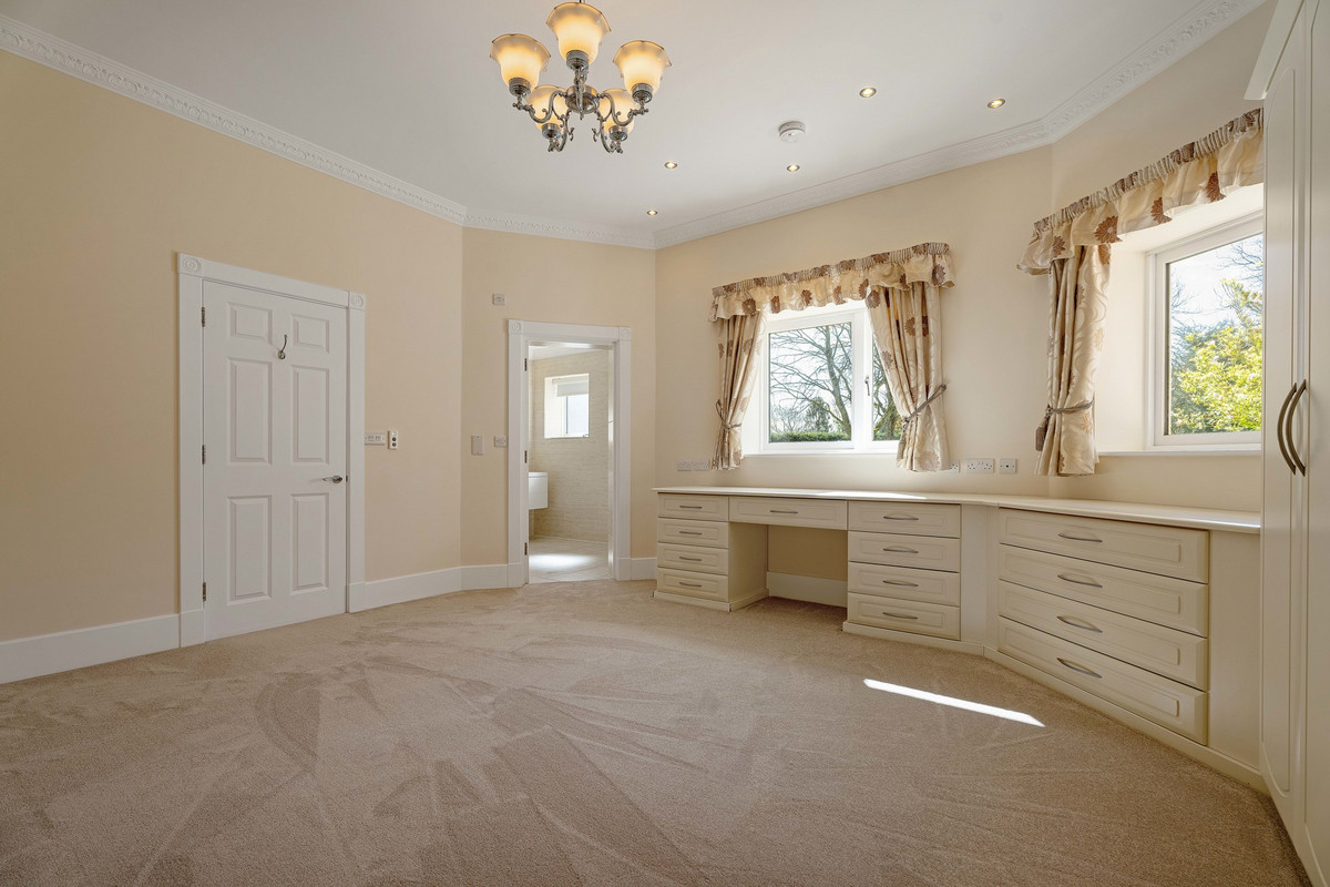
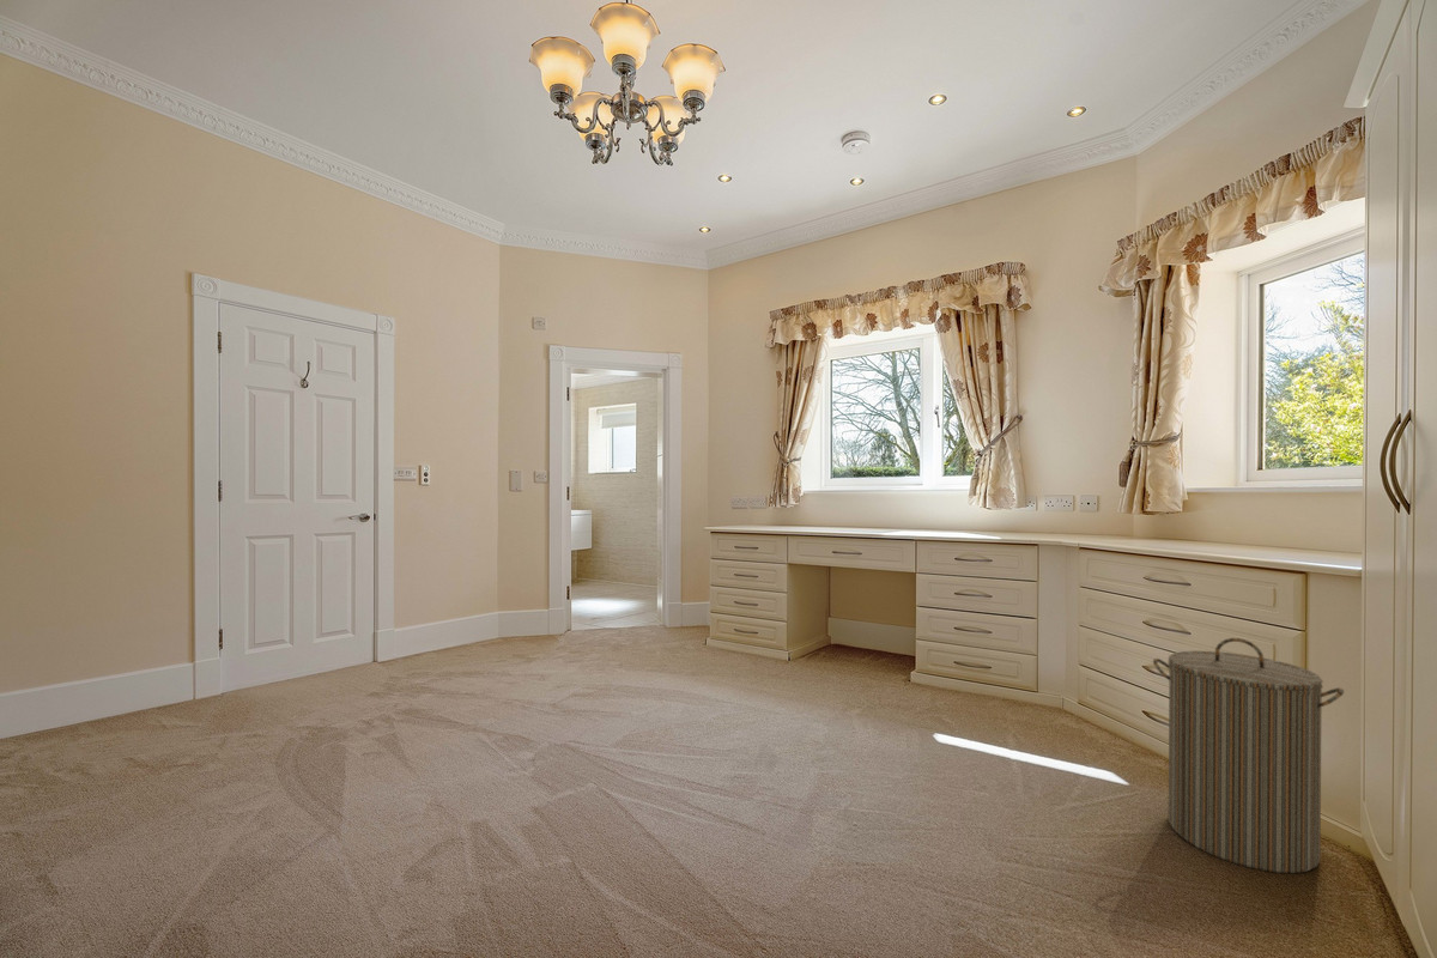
+ laundry hamper [1152,637,1345,874]
